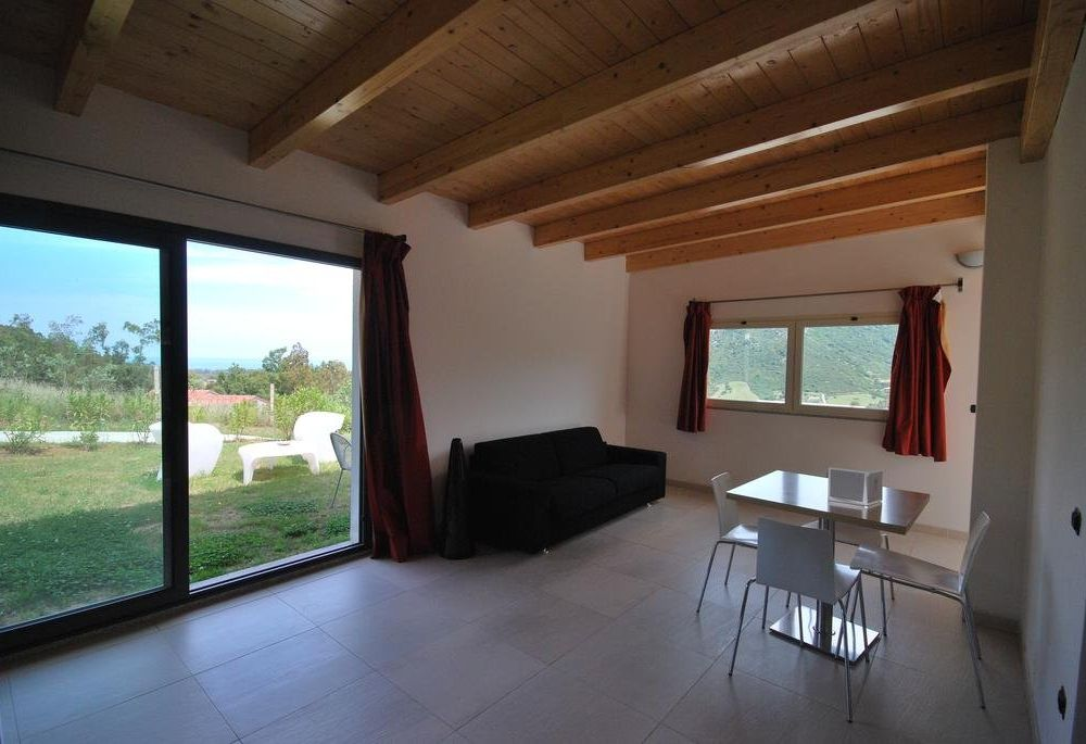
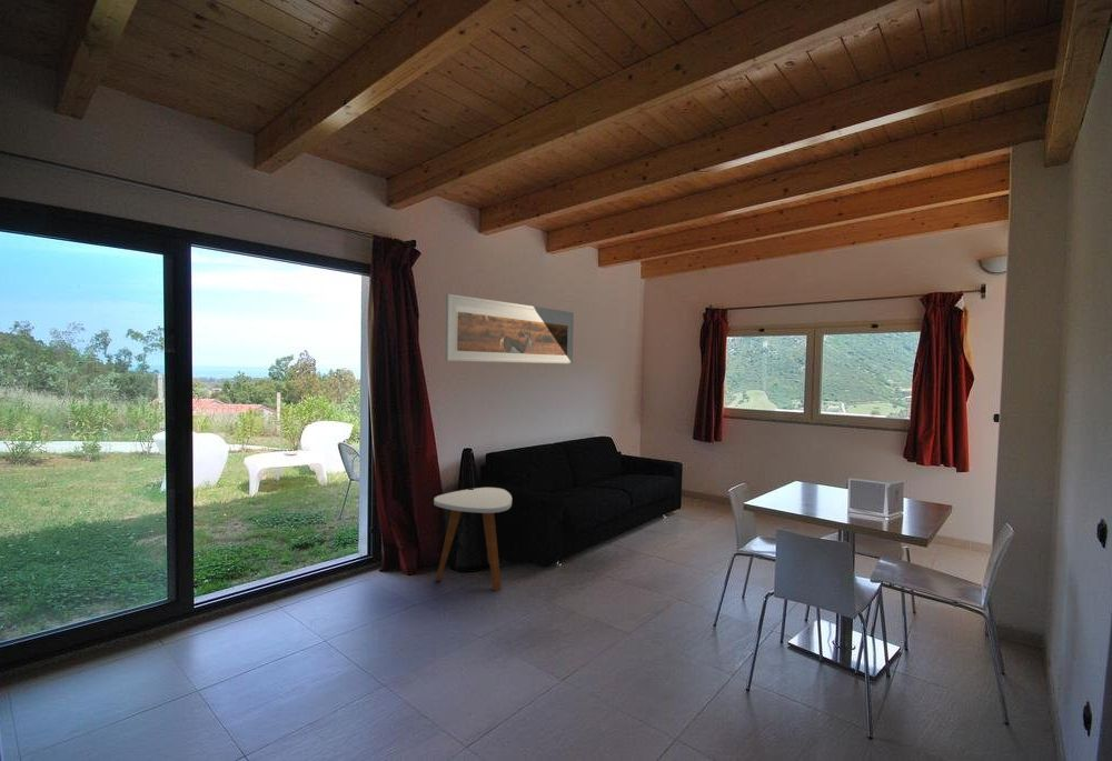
+ side table [433,487,513,592]
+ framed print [445,292,575,364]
